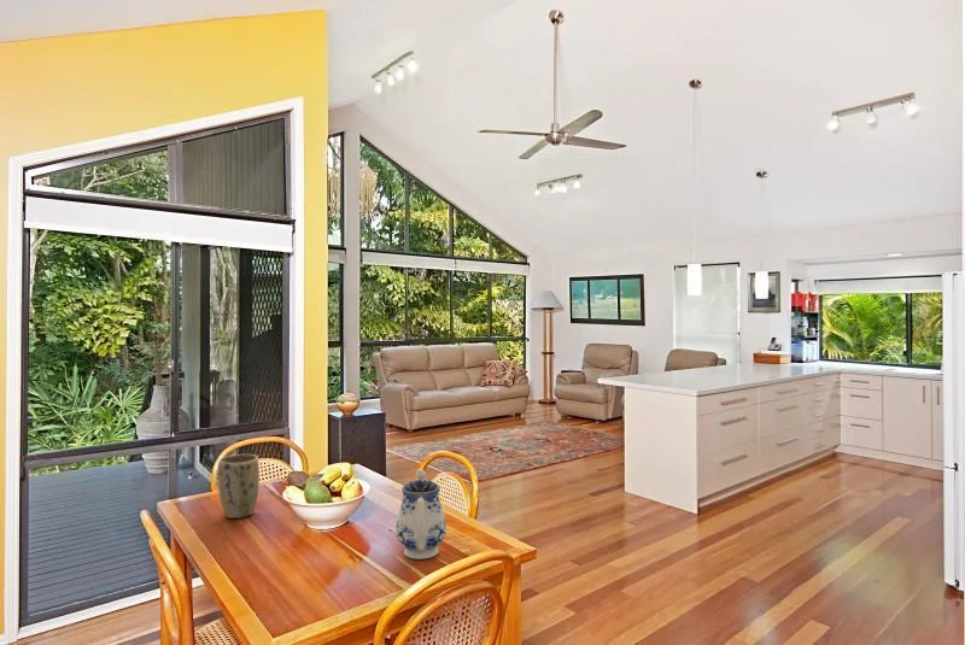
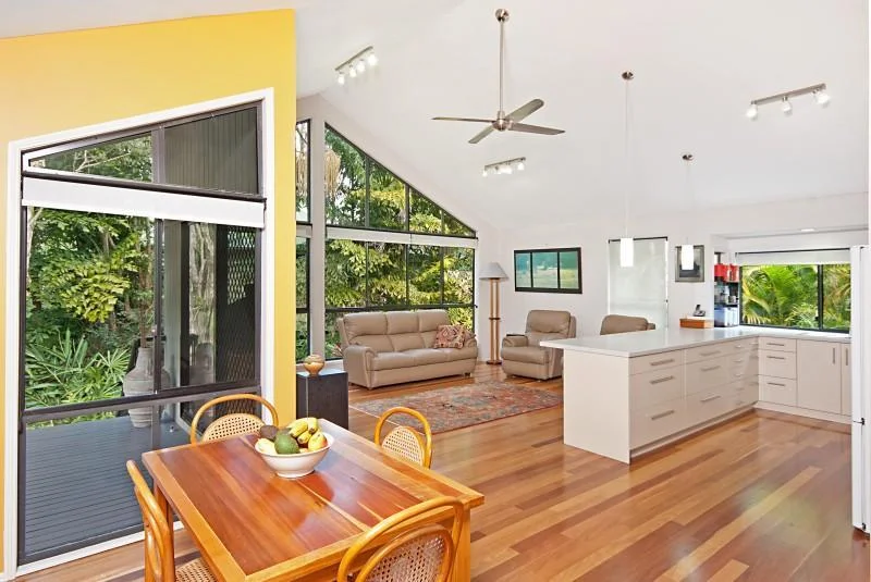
- plant pot [217,453,261,520]
- teapot [394,468,448,561]
